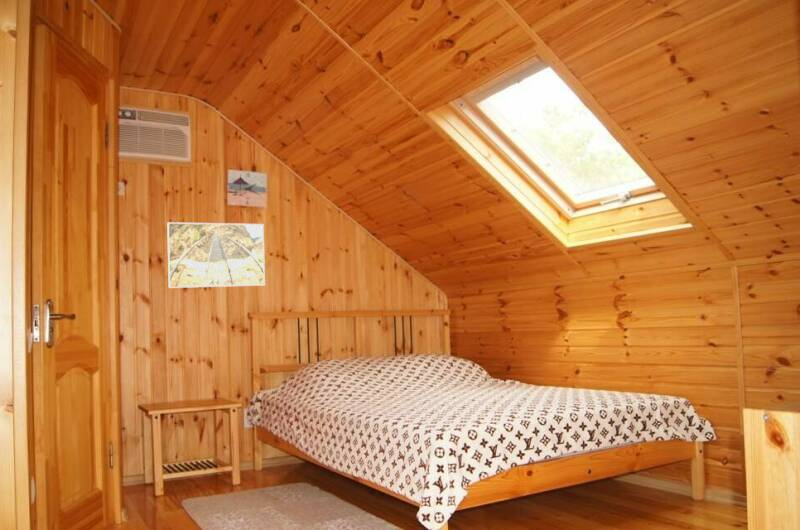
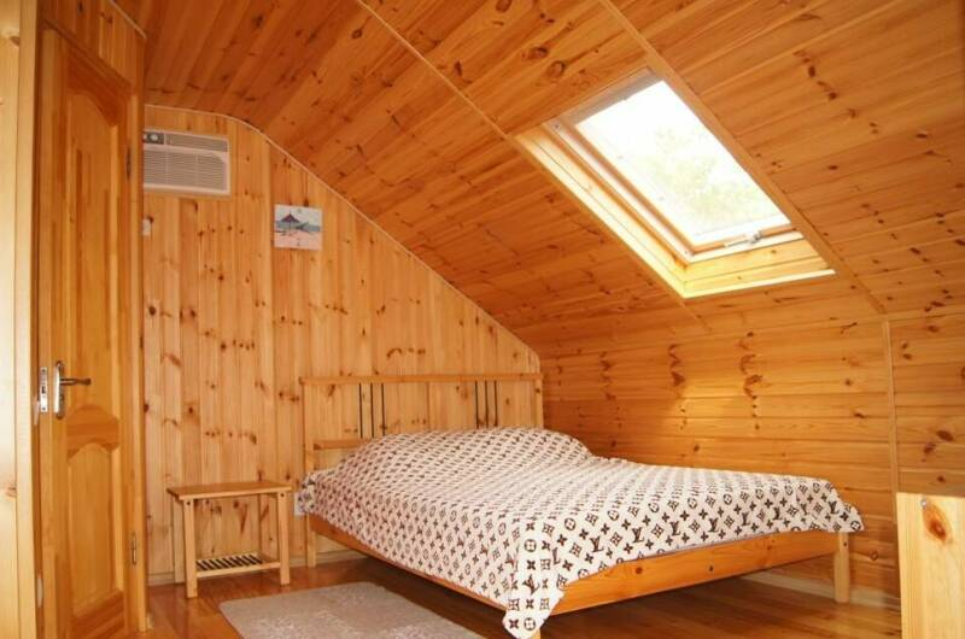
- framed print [166,221,266,289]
